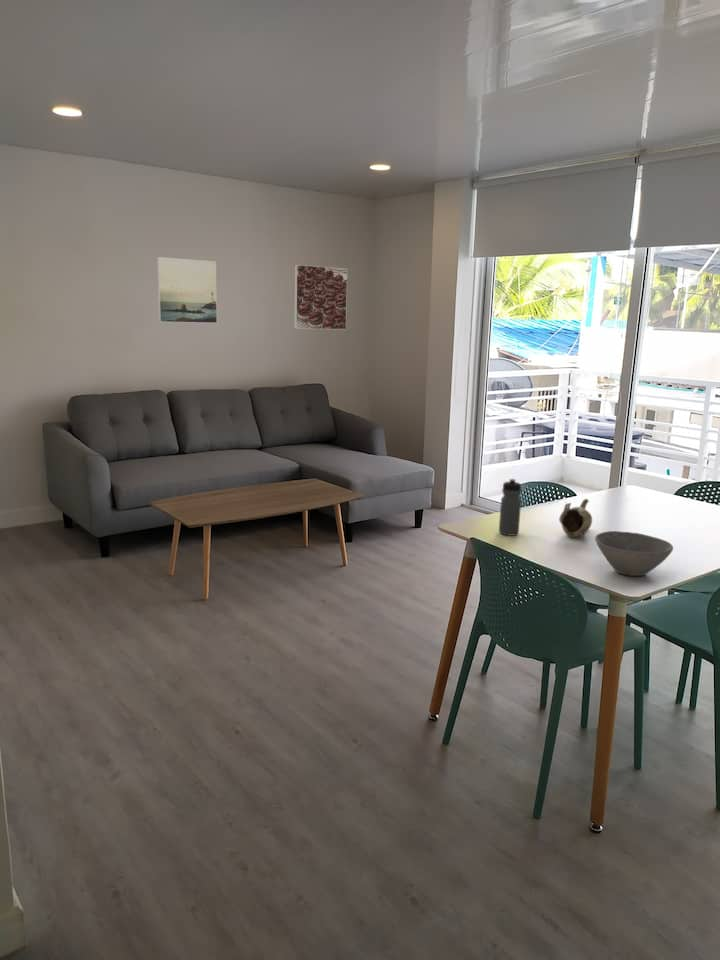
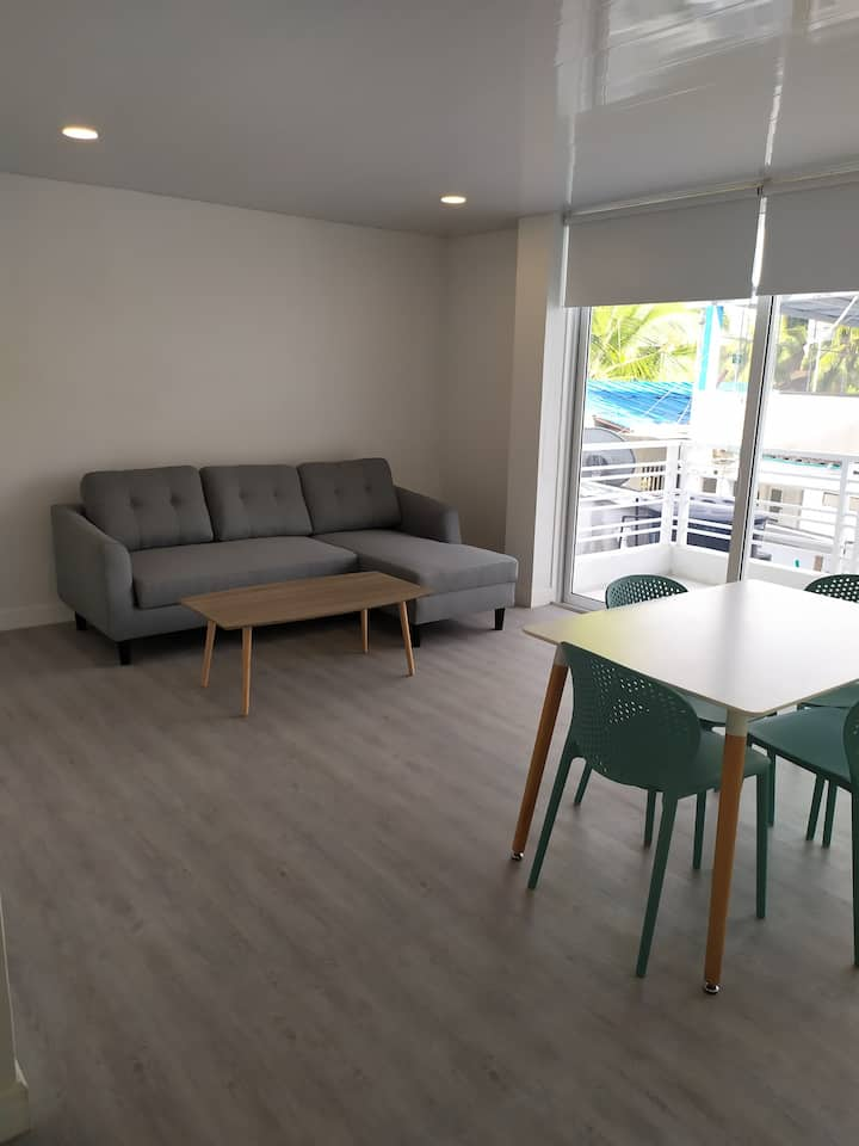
- water bottle [498,478,522,537]
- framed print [156,256,218,324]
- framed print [293,264,348,331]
- bowl [594,530,674,577]
- teapot [558,498,593,538]
